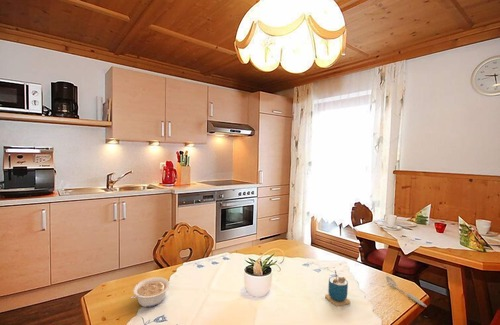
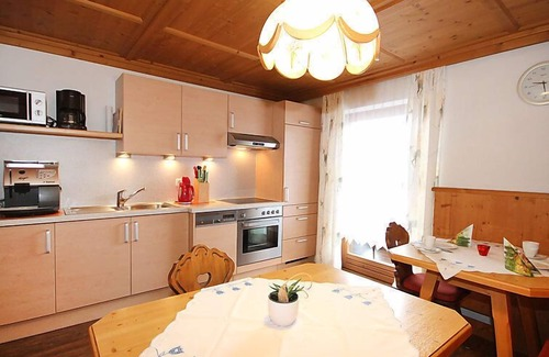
- spoon [385,275,428,308]
- cup [324,269,351,307]
- legume [131,276,171,308]
